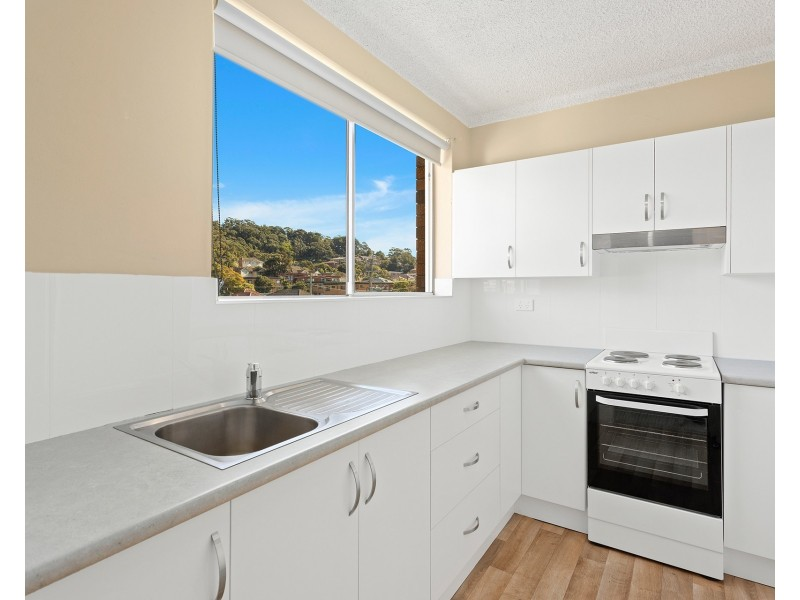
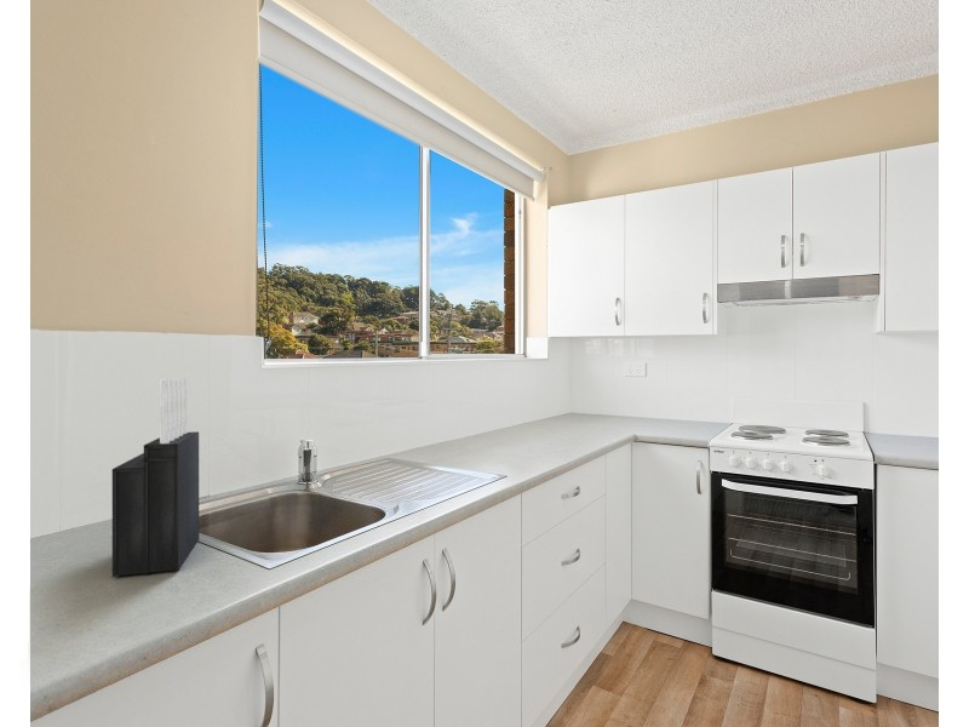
+ knife block [111,377,200,578]
